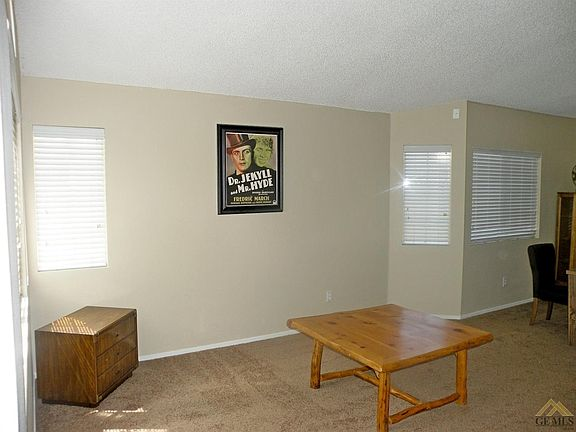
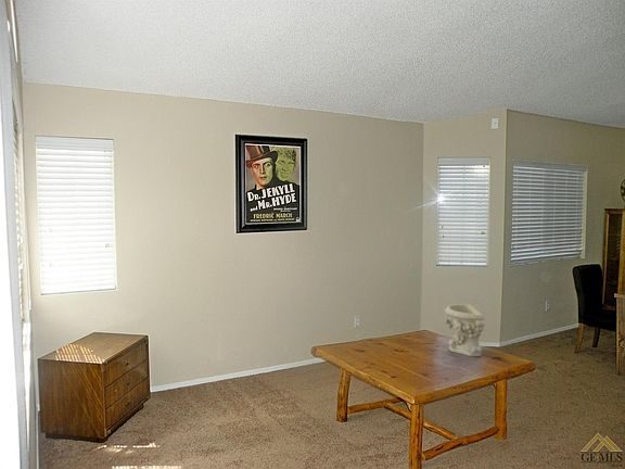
+ decorative bowl [444,303,486,357]
